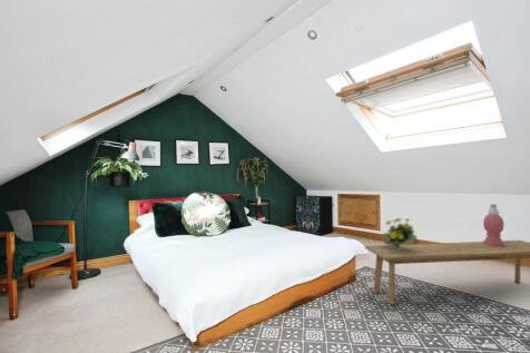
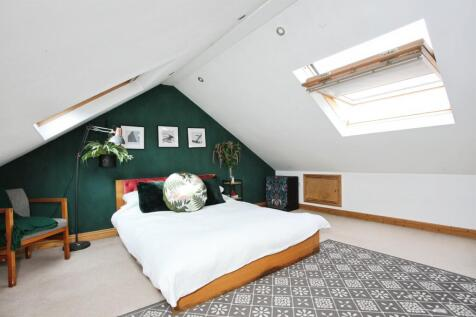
- table lamp [482,203,506,247]
- flowering plant [382,217,420,251]
- bench [364,239,530,306]
